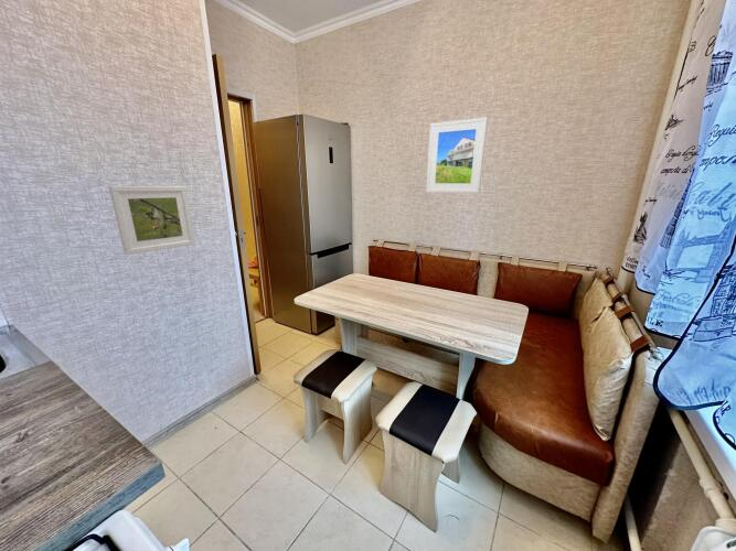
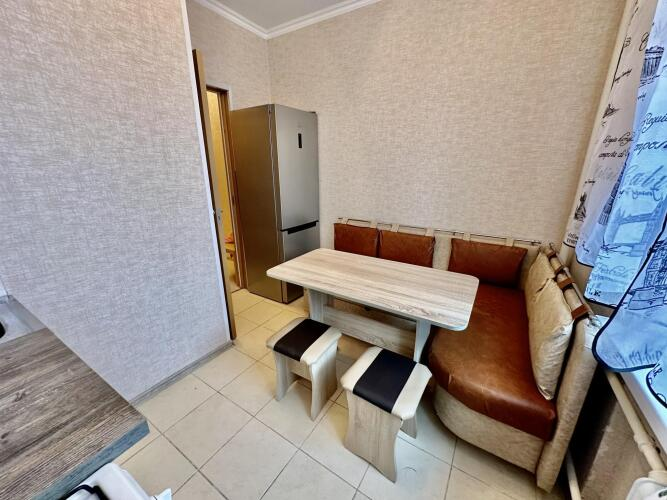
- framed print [425,117,489,194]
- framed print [108,185,196,256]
